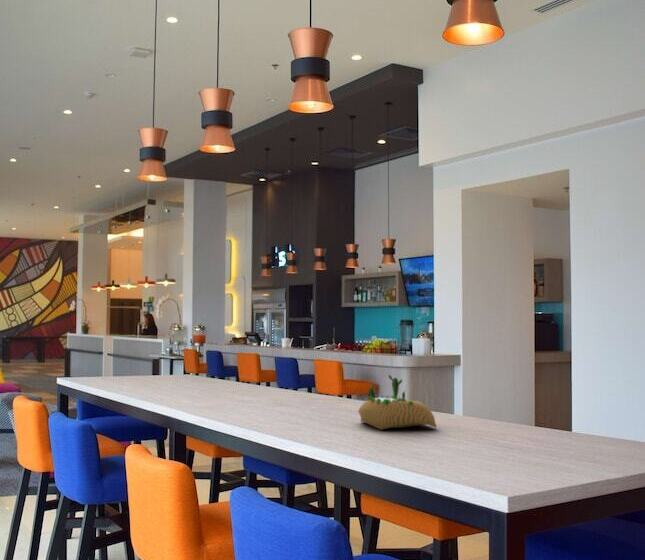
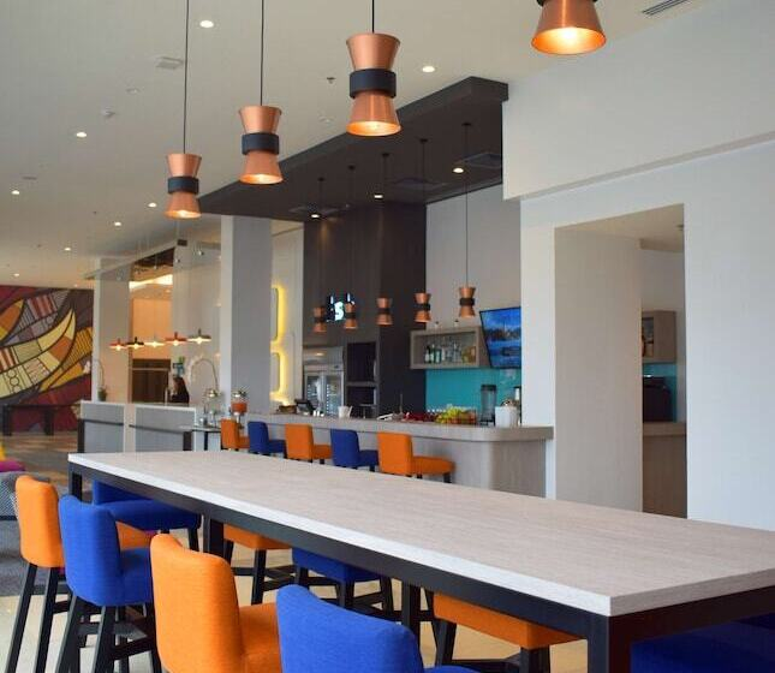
- succulent planter [357,374,438,431]
